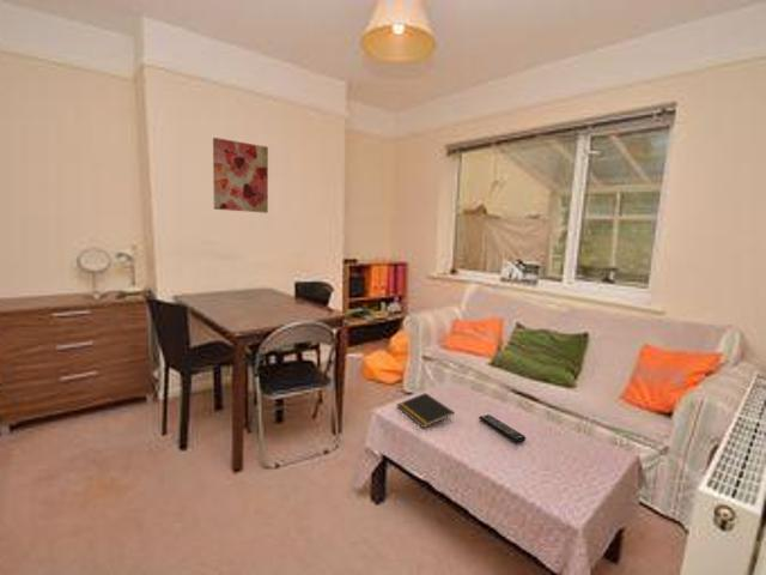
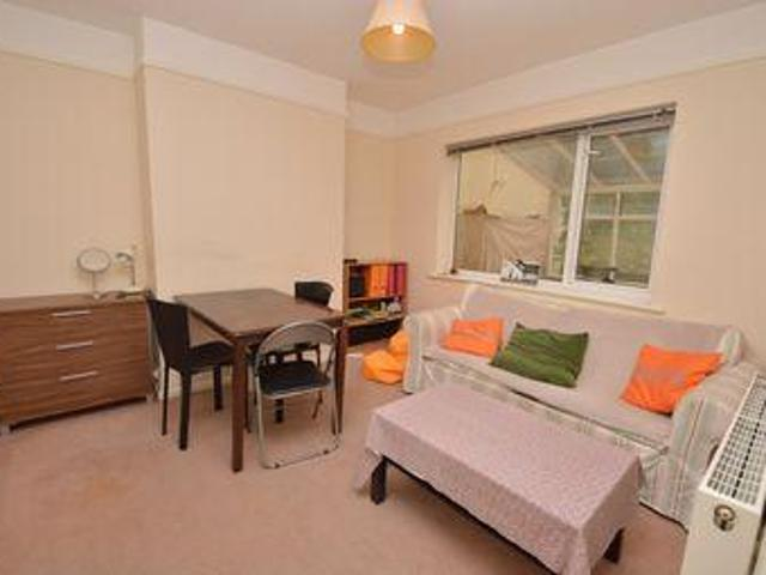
- wall art [212,137,269,214]
- notepad [396,392,455,429]
- remote control [478,413,527,444]
